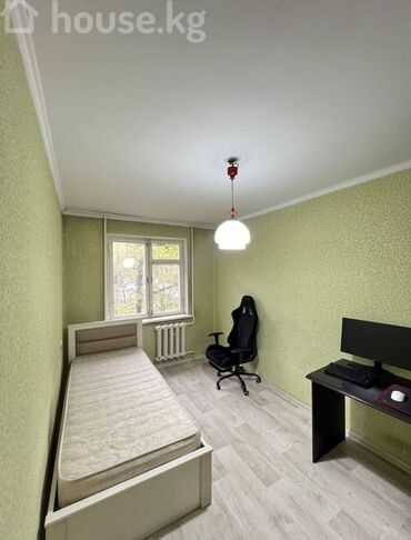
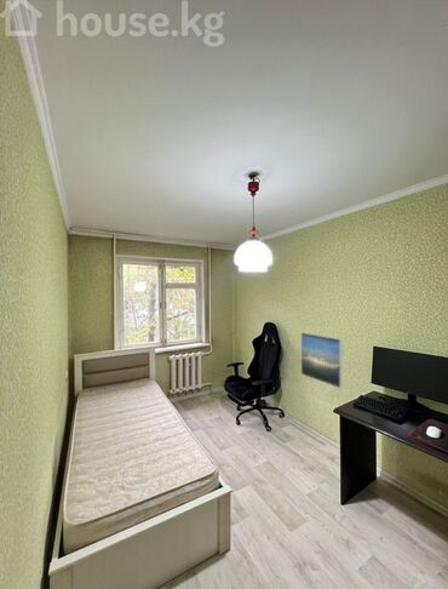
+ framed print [300,331,344,389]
